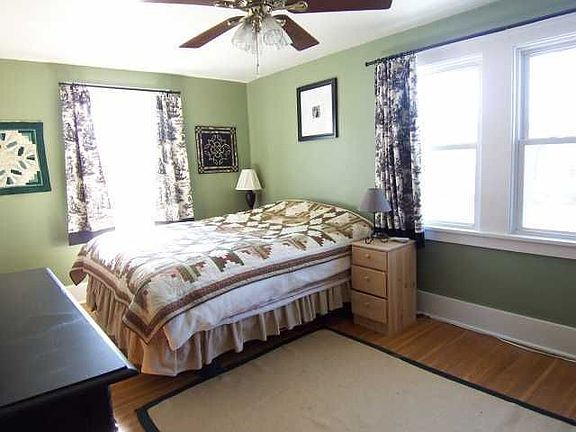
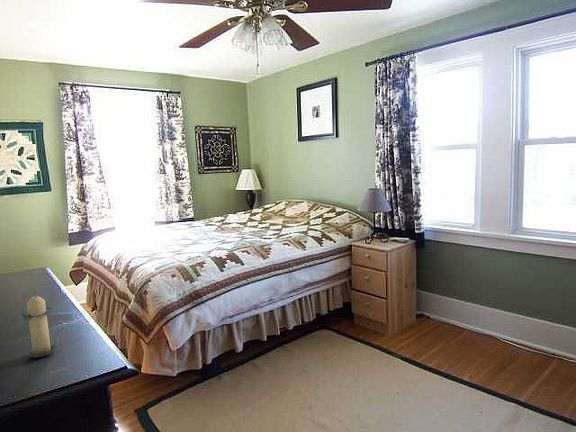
+ candle [20,291,57,359]
